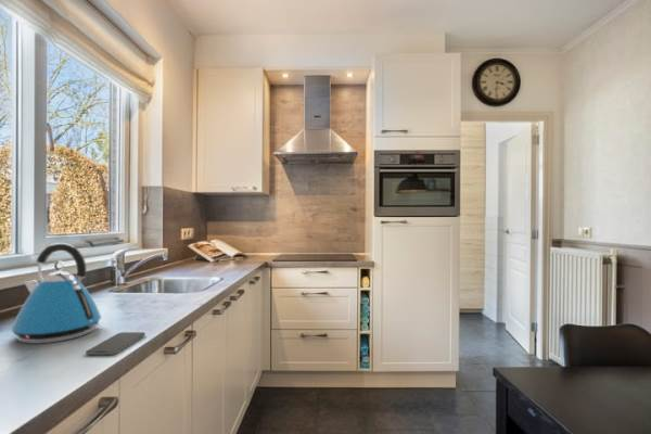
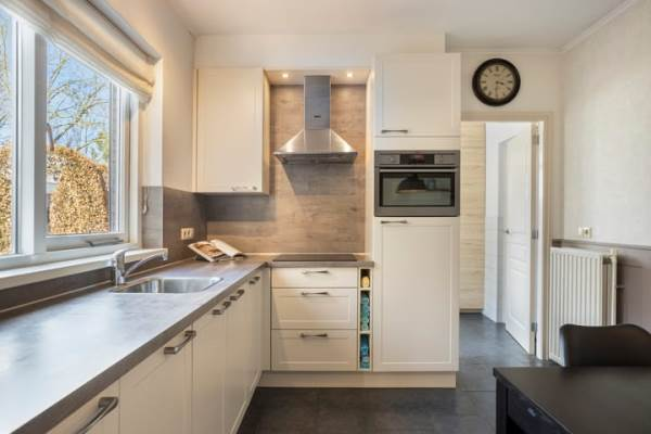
- kettle [11,242,102,345]
- smartphone [85,331,146,356]
